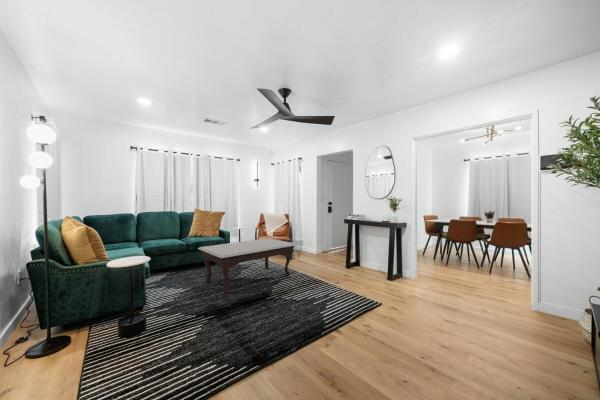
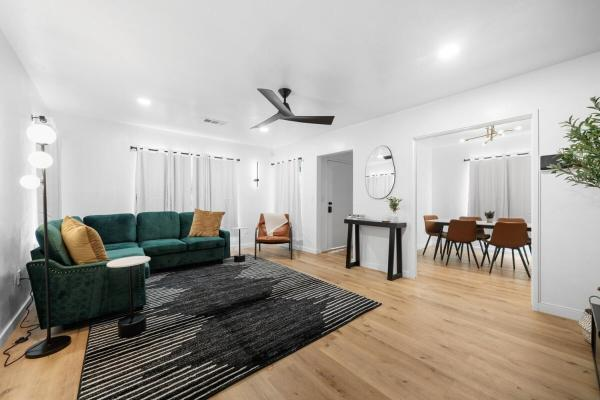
- coffee table [197,237,298,294]
